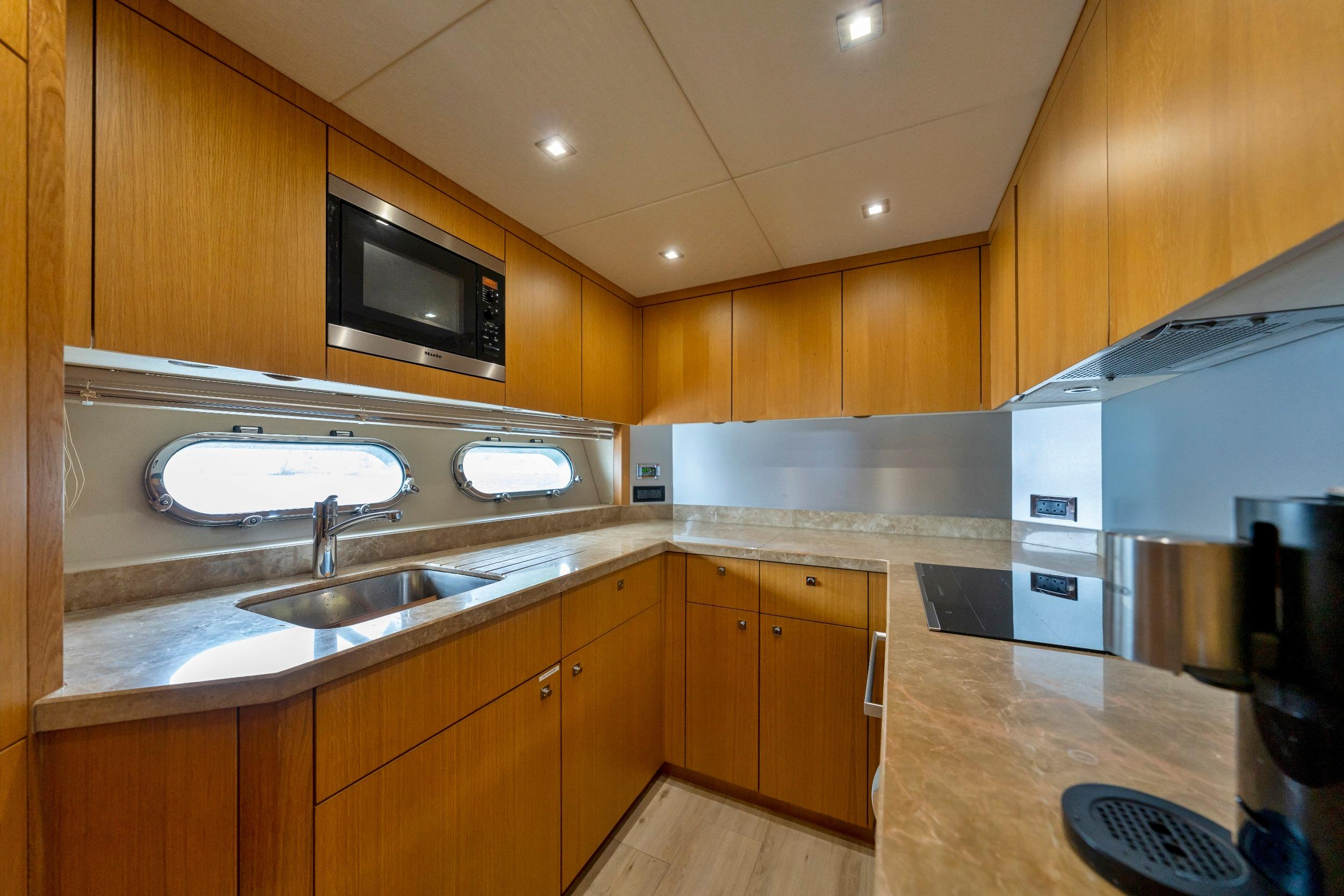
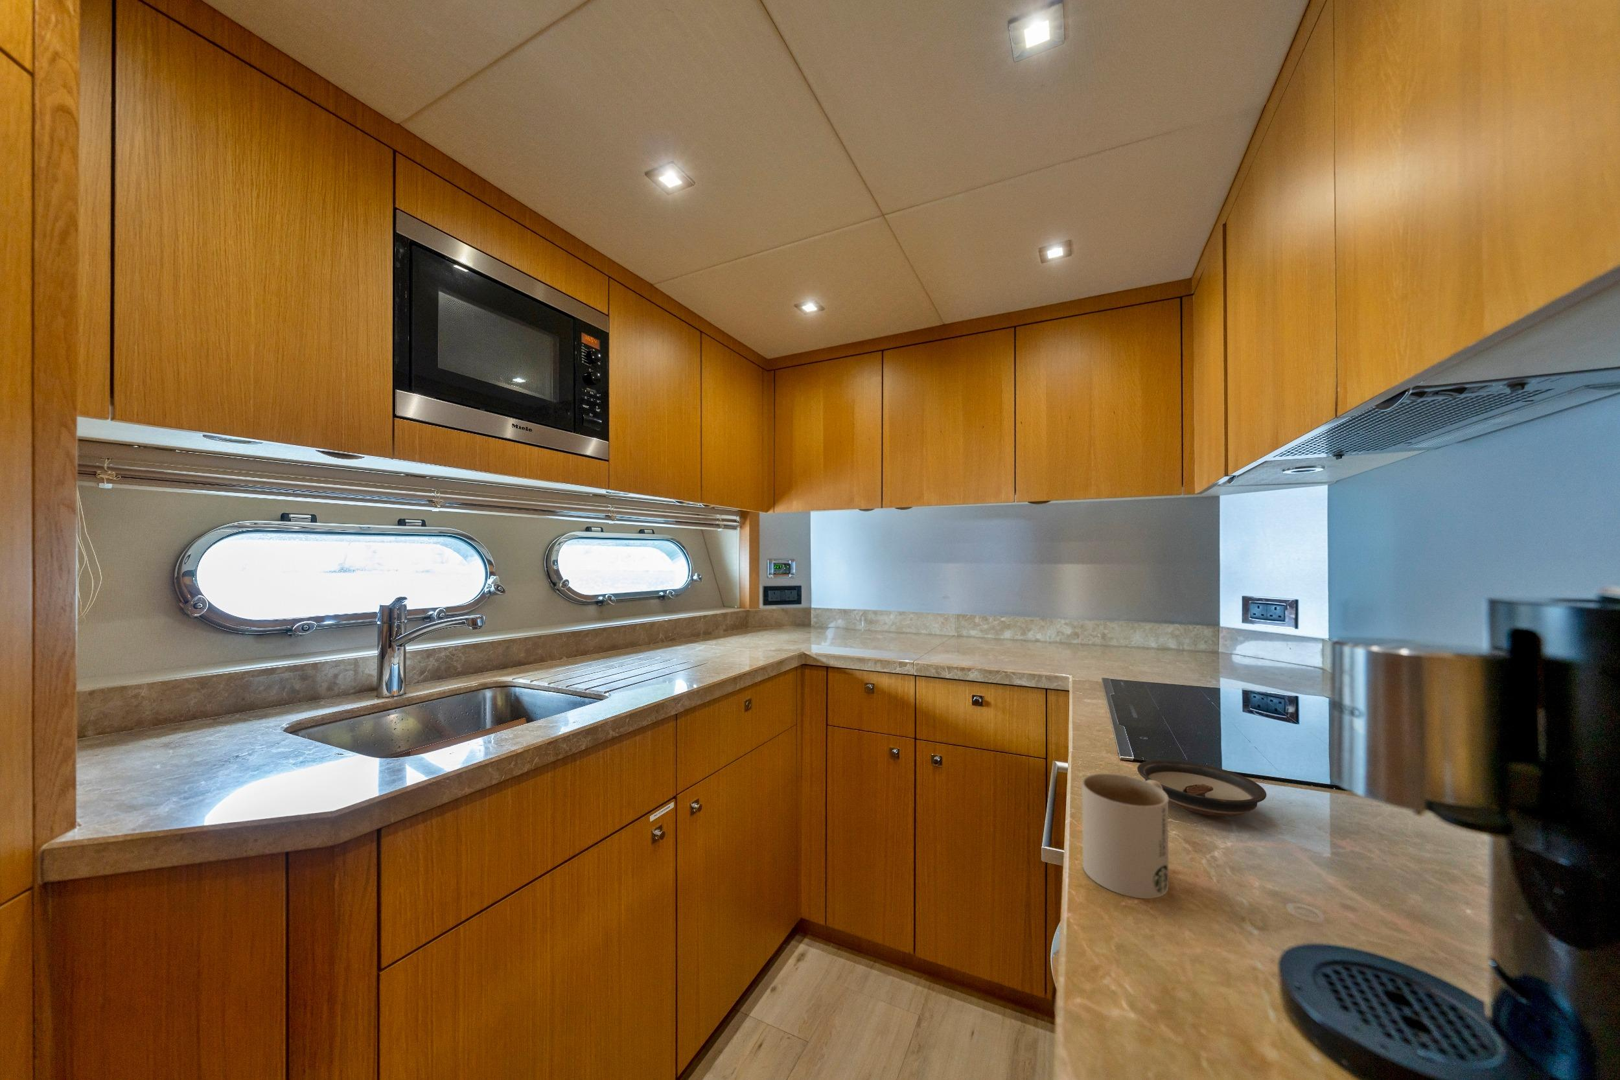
+ mug [1081,773,1169,899]
+ saucer [1137,759,1267,817]
